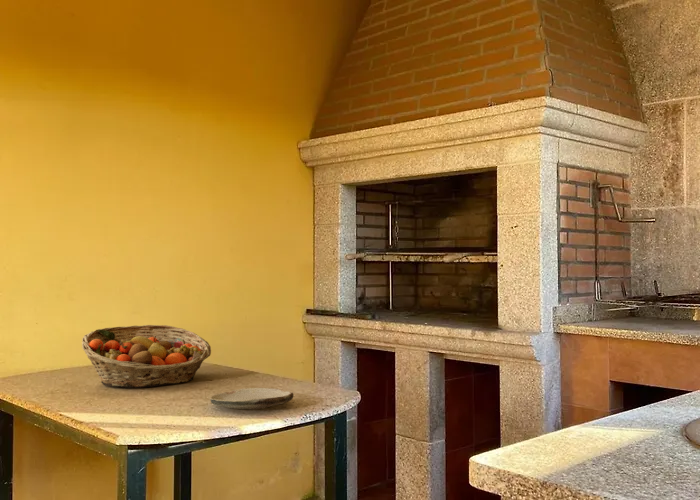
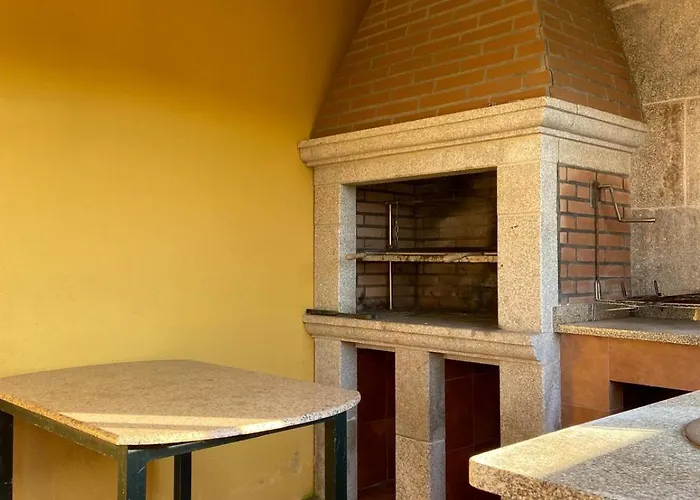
- plate [209,387,294,410]
- fruit basket [81,324,212,389]
